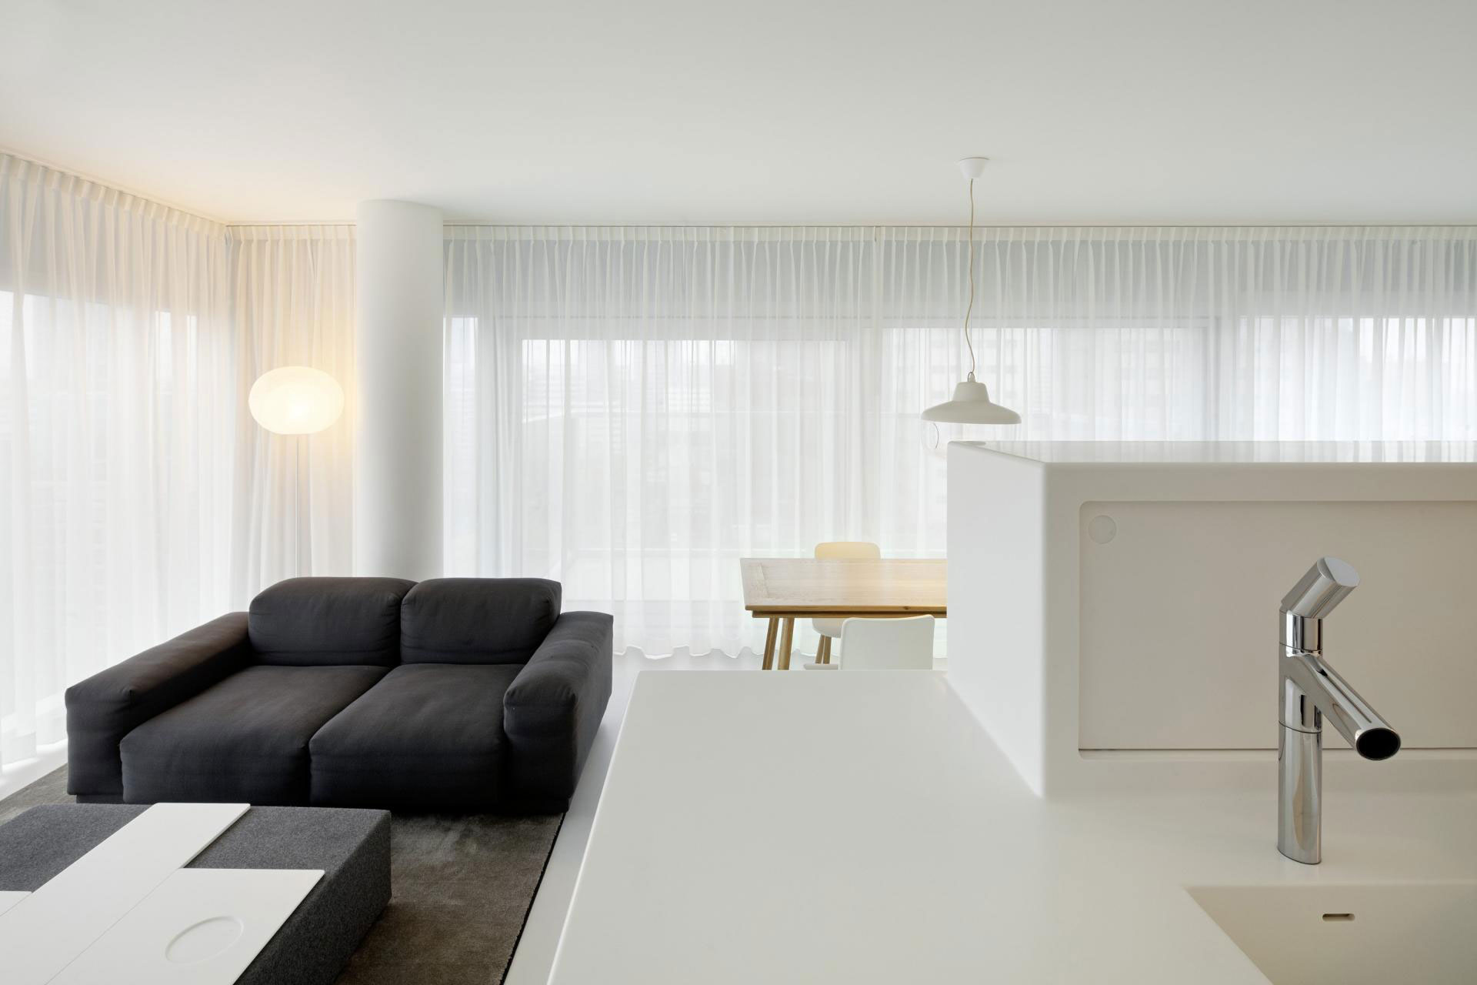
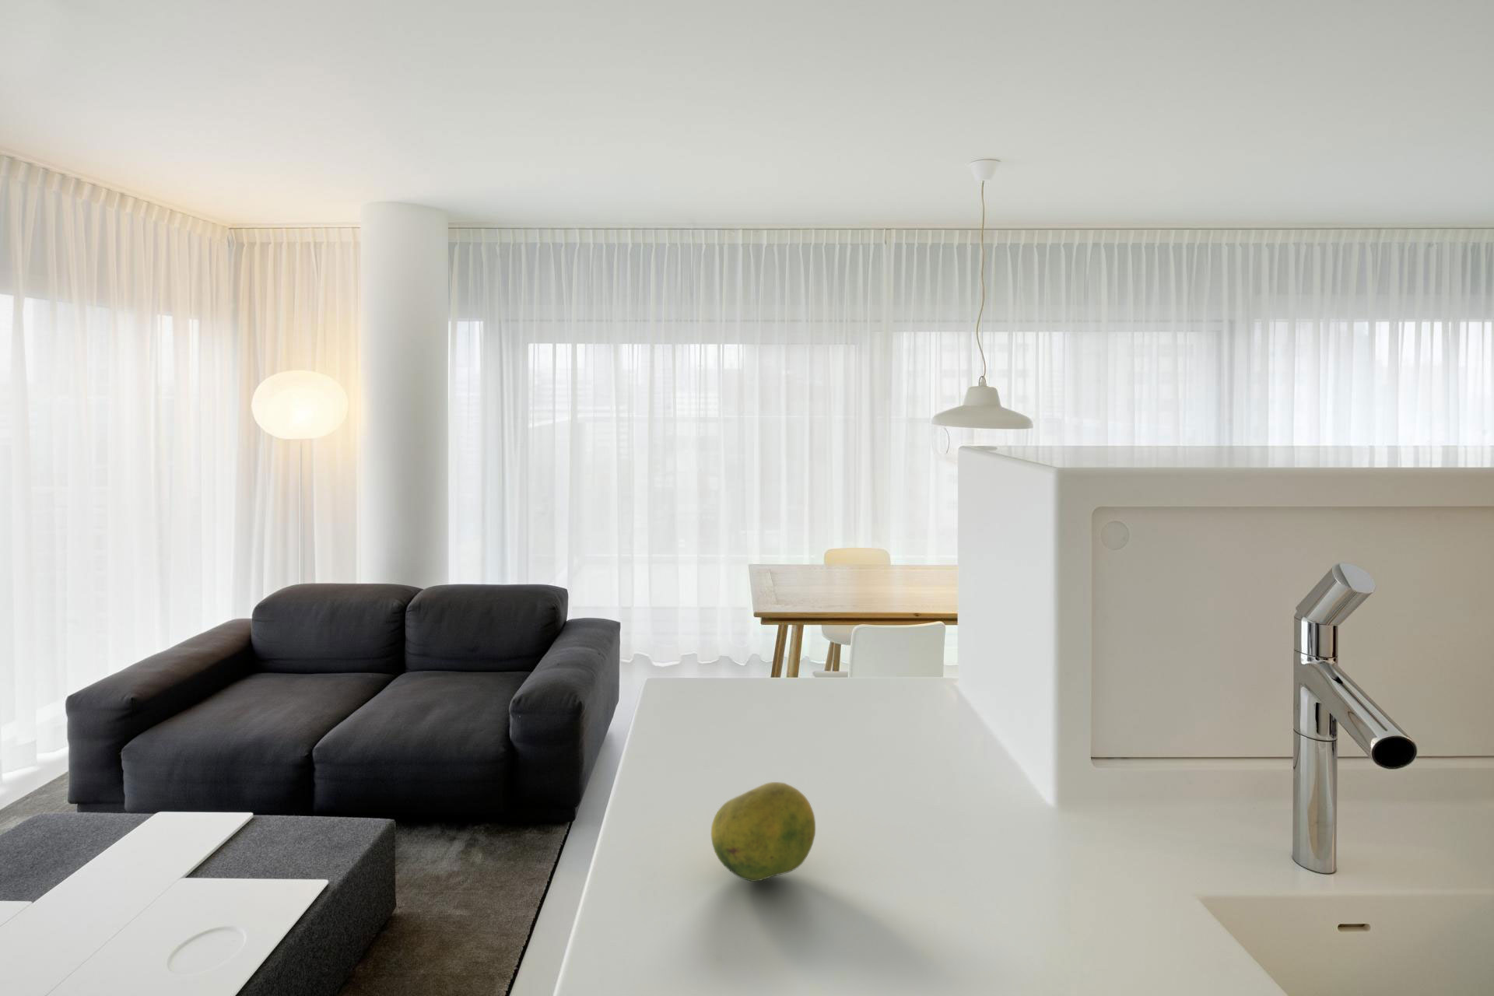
+ fruit [710,781,816,883]
